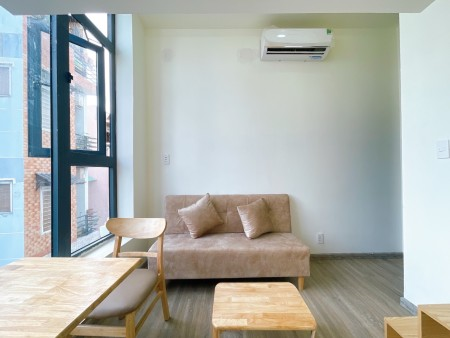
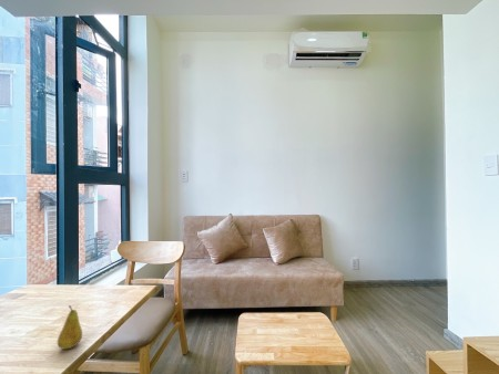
+ fruit [57,304,83,351]
